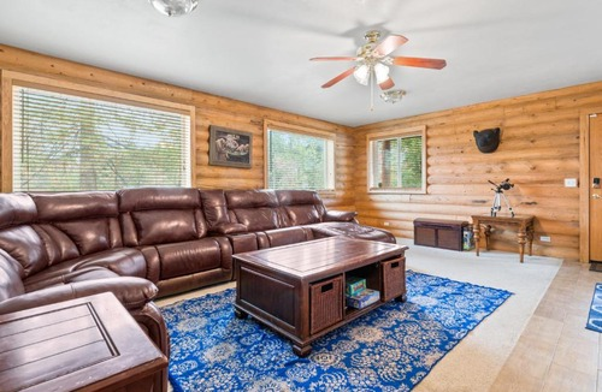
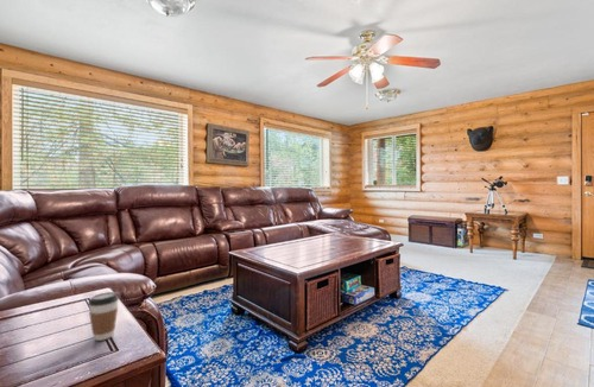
+ coffee cup [87,291,120,342]
